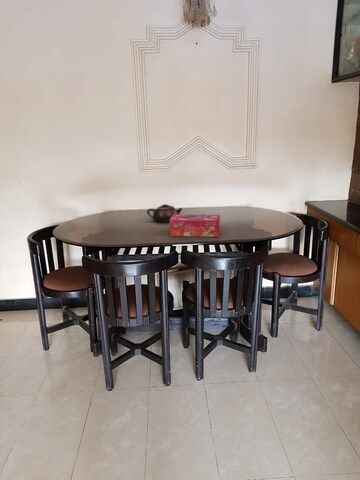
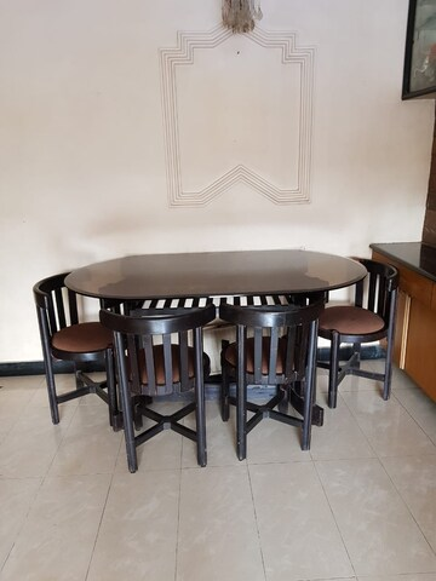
- teapot [146,203,183,223]
- tissue box [169,214,221,238]
